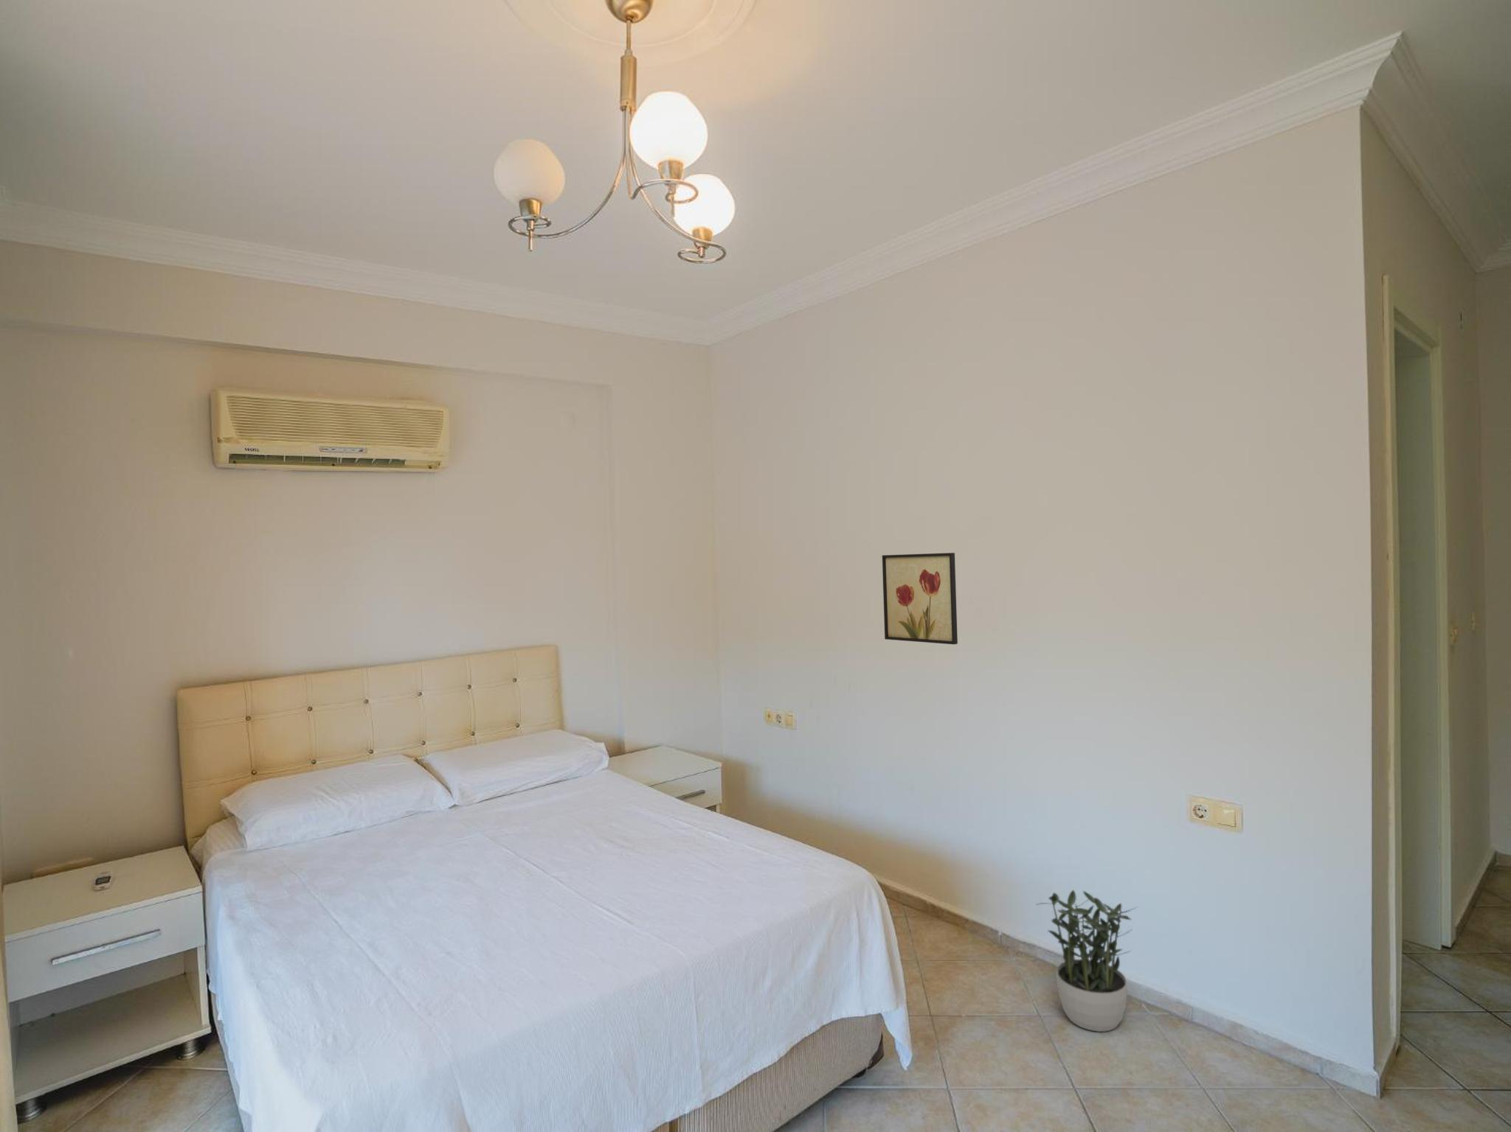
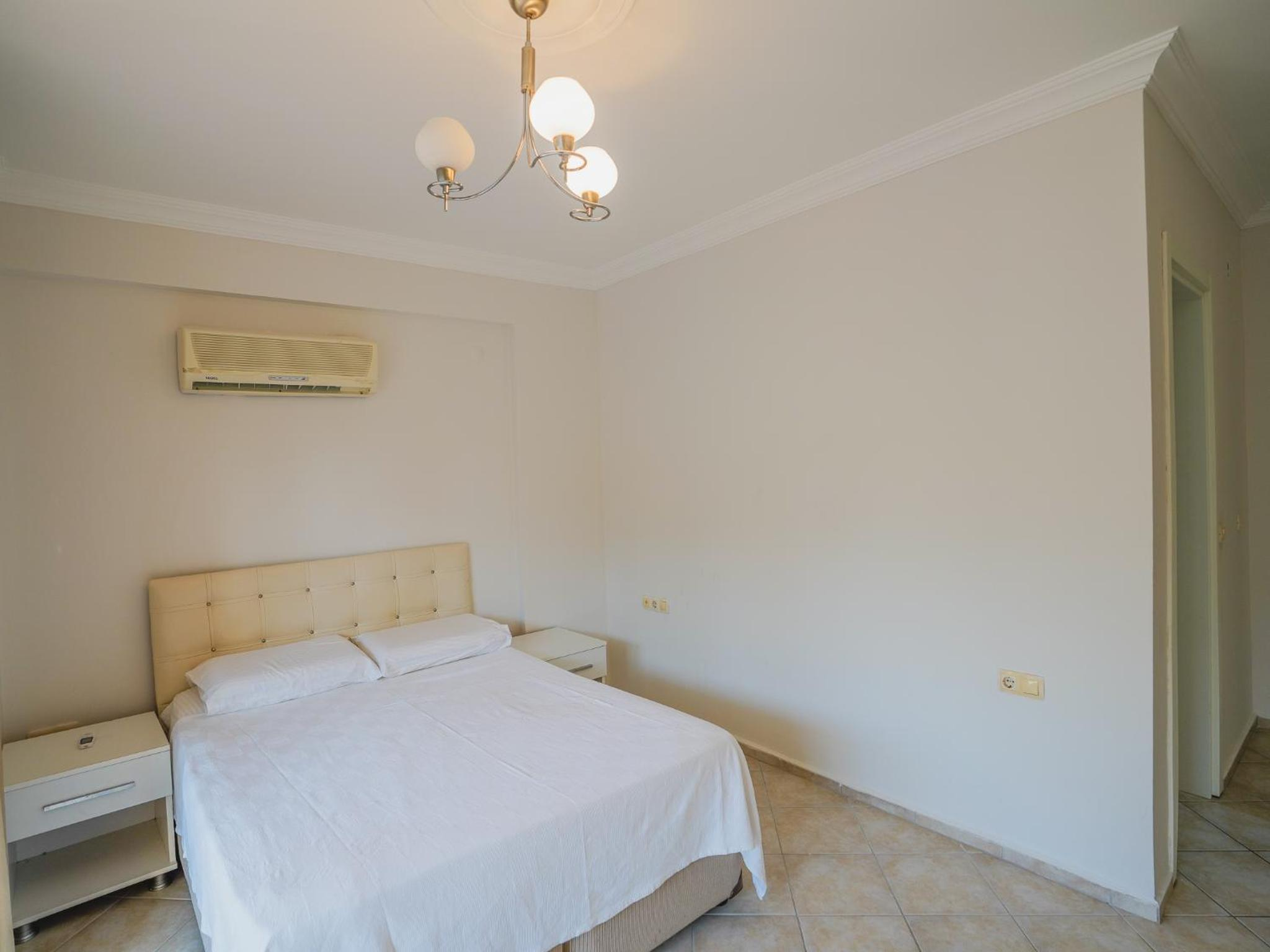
- wall art [882,552,959,644]
- potted plant [1034,889,1139,1032]
